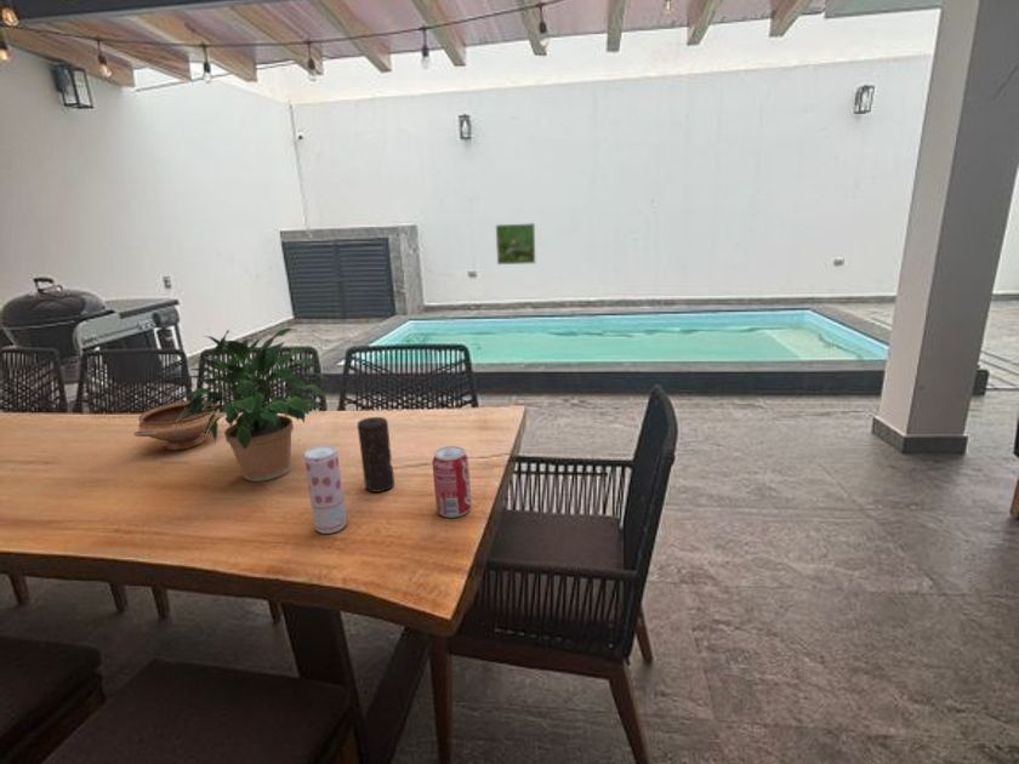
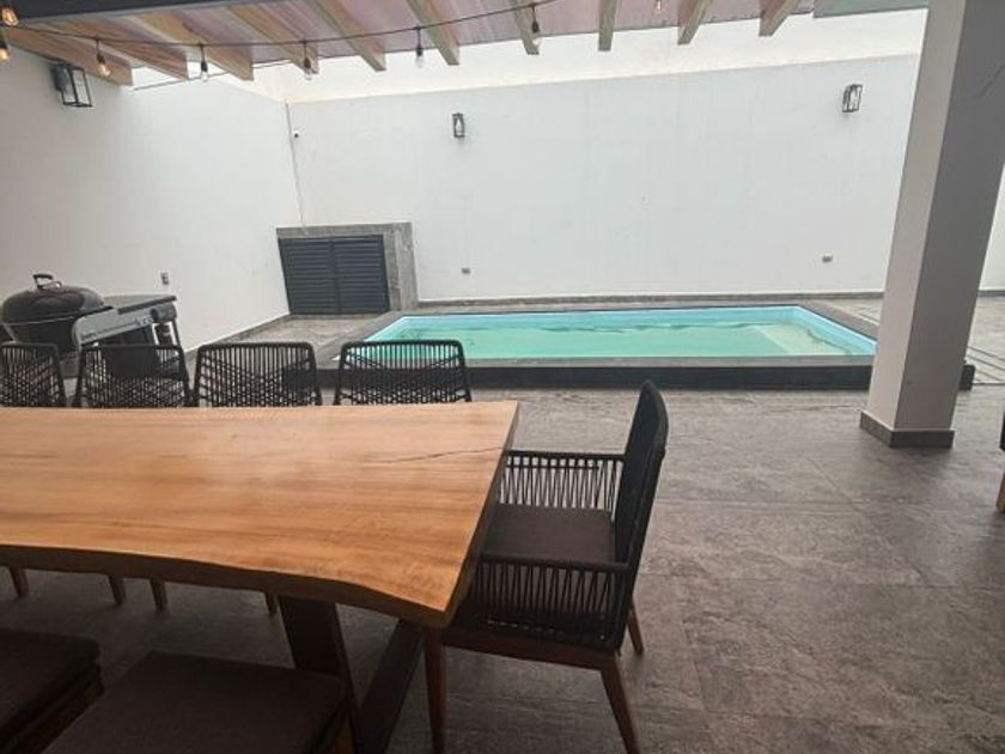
- candle [357,416,395,494]
- beverage can [303,444,348,535]
- beverage can [432,445,472,519]
- potted plant [173,326,328,483]
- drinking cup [133,399,221,451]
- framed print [495,222,536,266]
